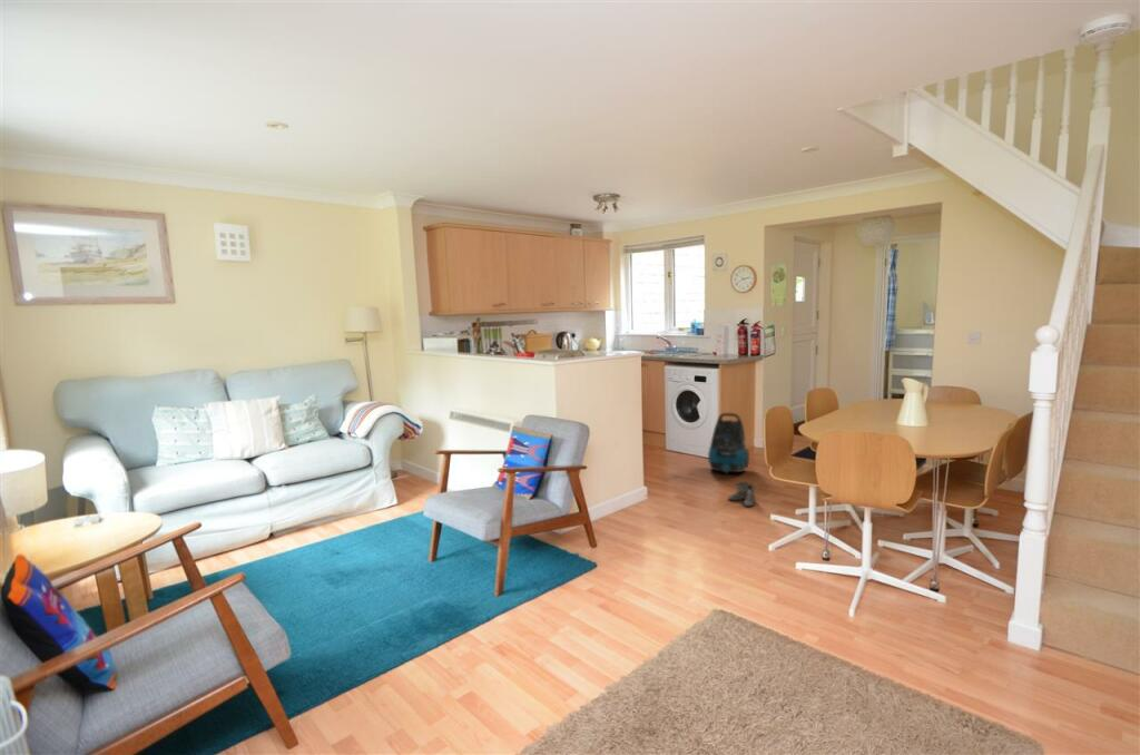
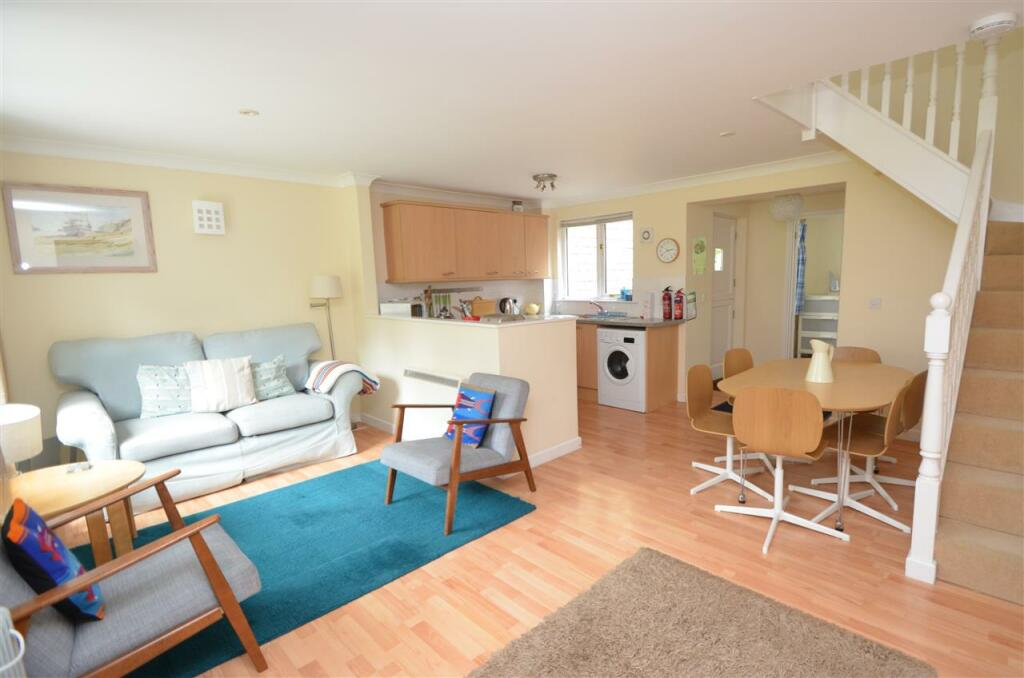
- boots [727,480,759,508]
- vacuum cleaner [707,412,750,474]
